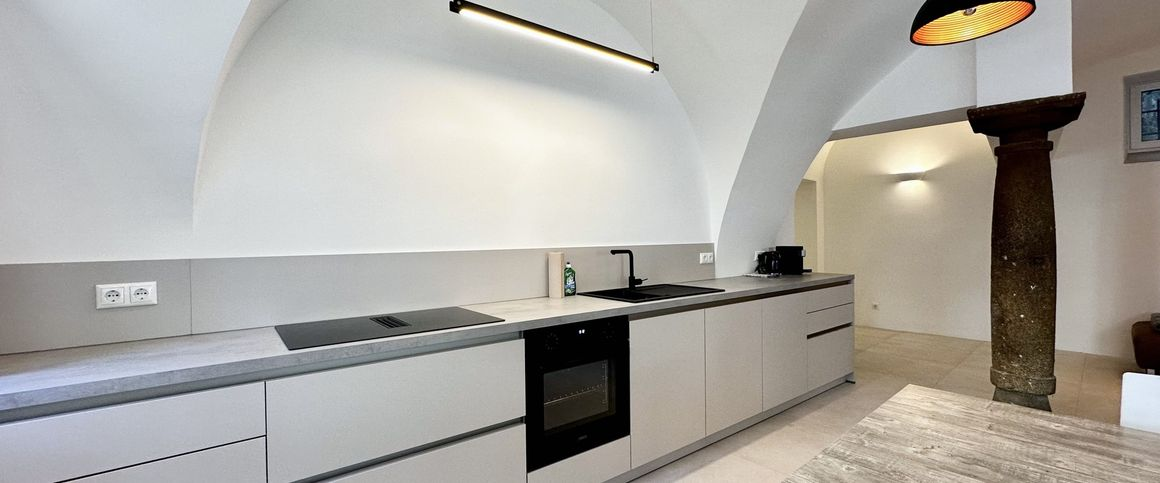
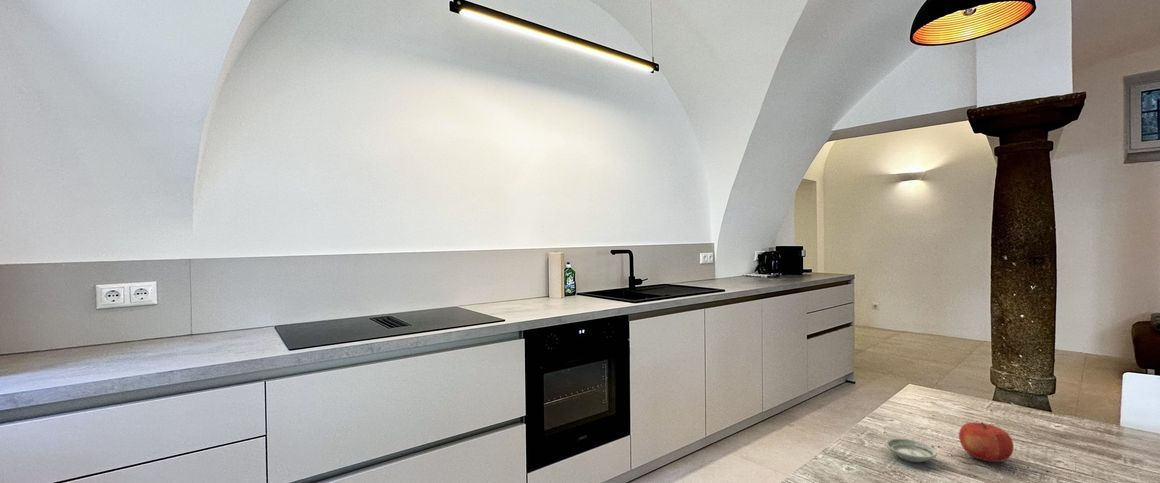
+ fruit [958,421,1015,463]
+ saucer [884,437,938,463]
